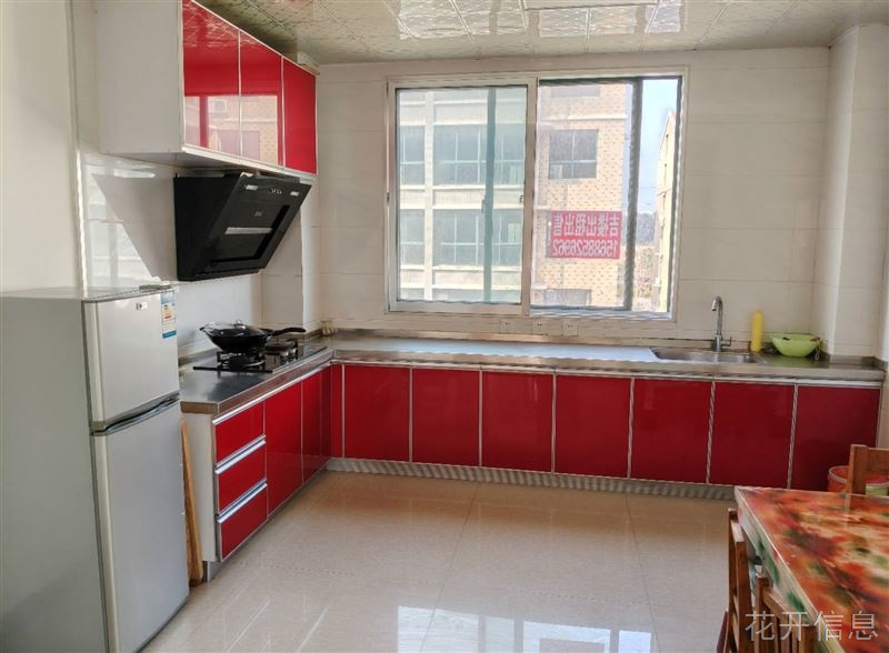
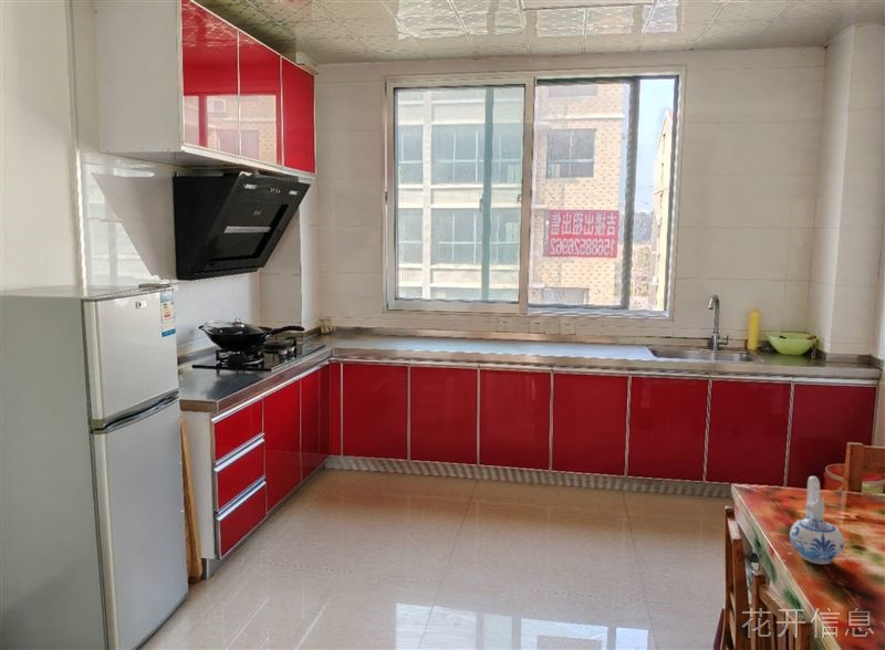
+ ceramic pitcher [789,475,845,565]
